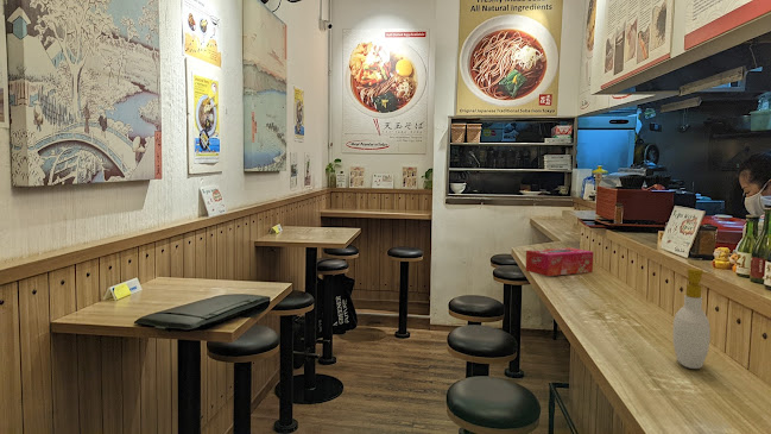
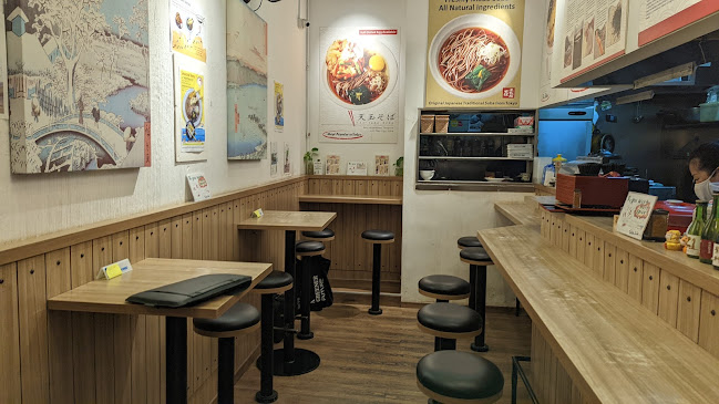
- soap bottle [672,268,716,370]
- tissue box [524,246,594,277]
